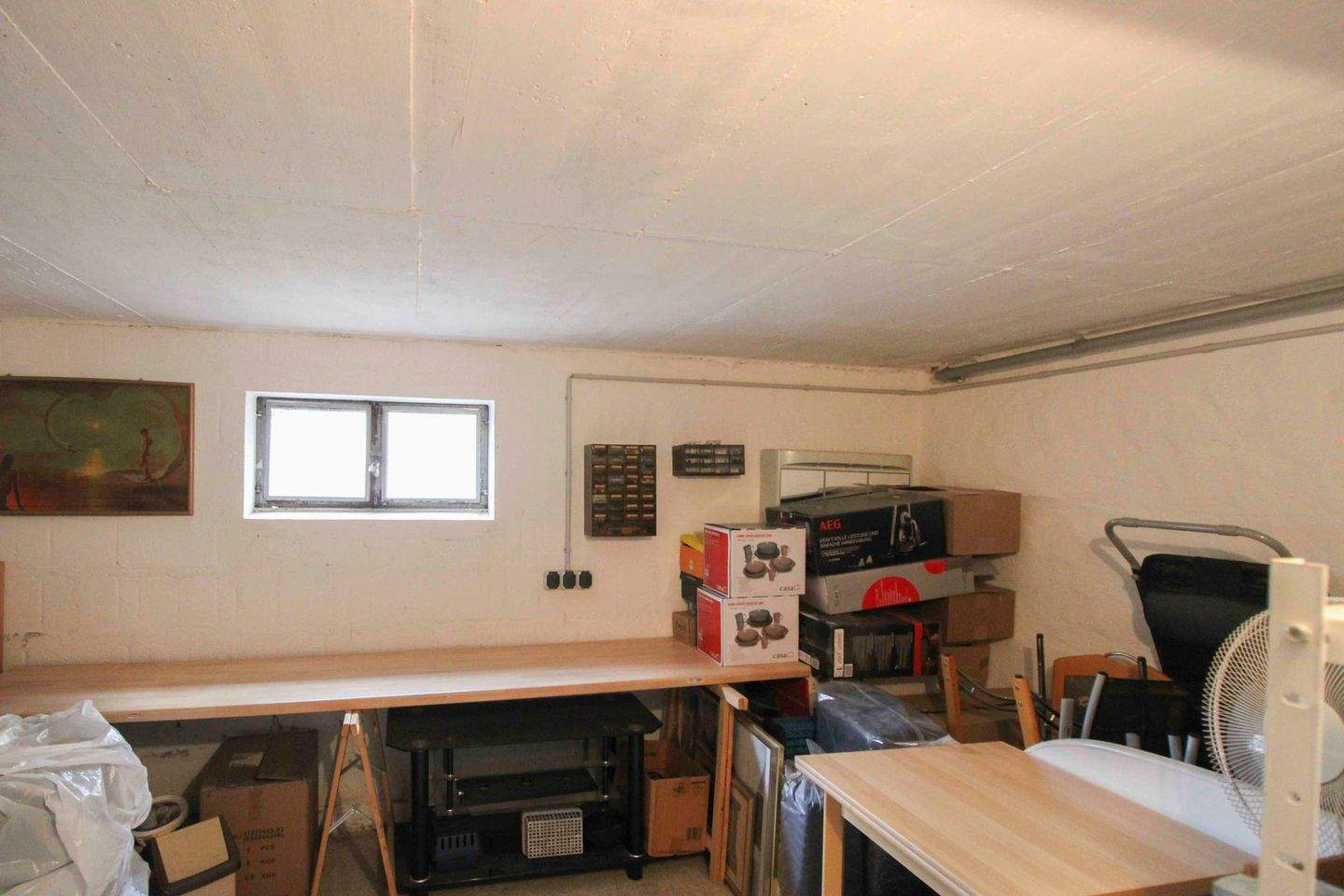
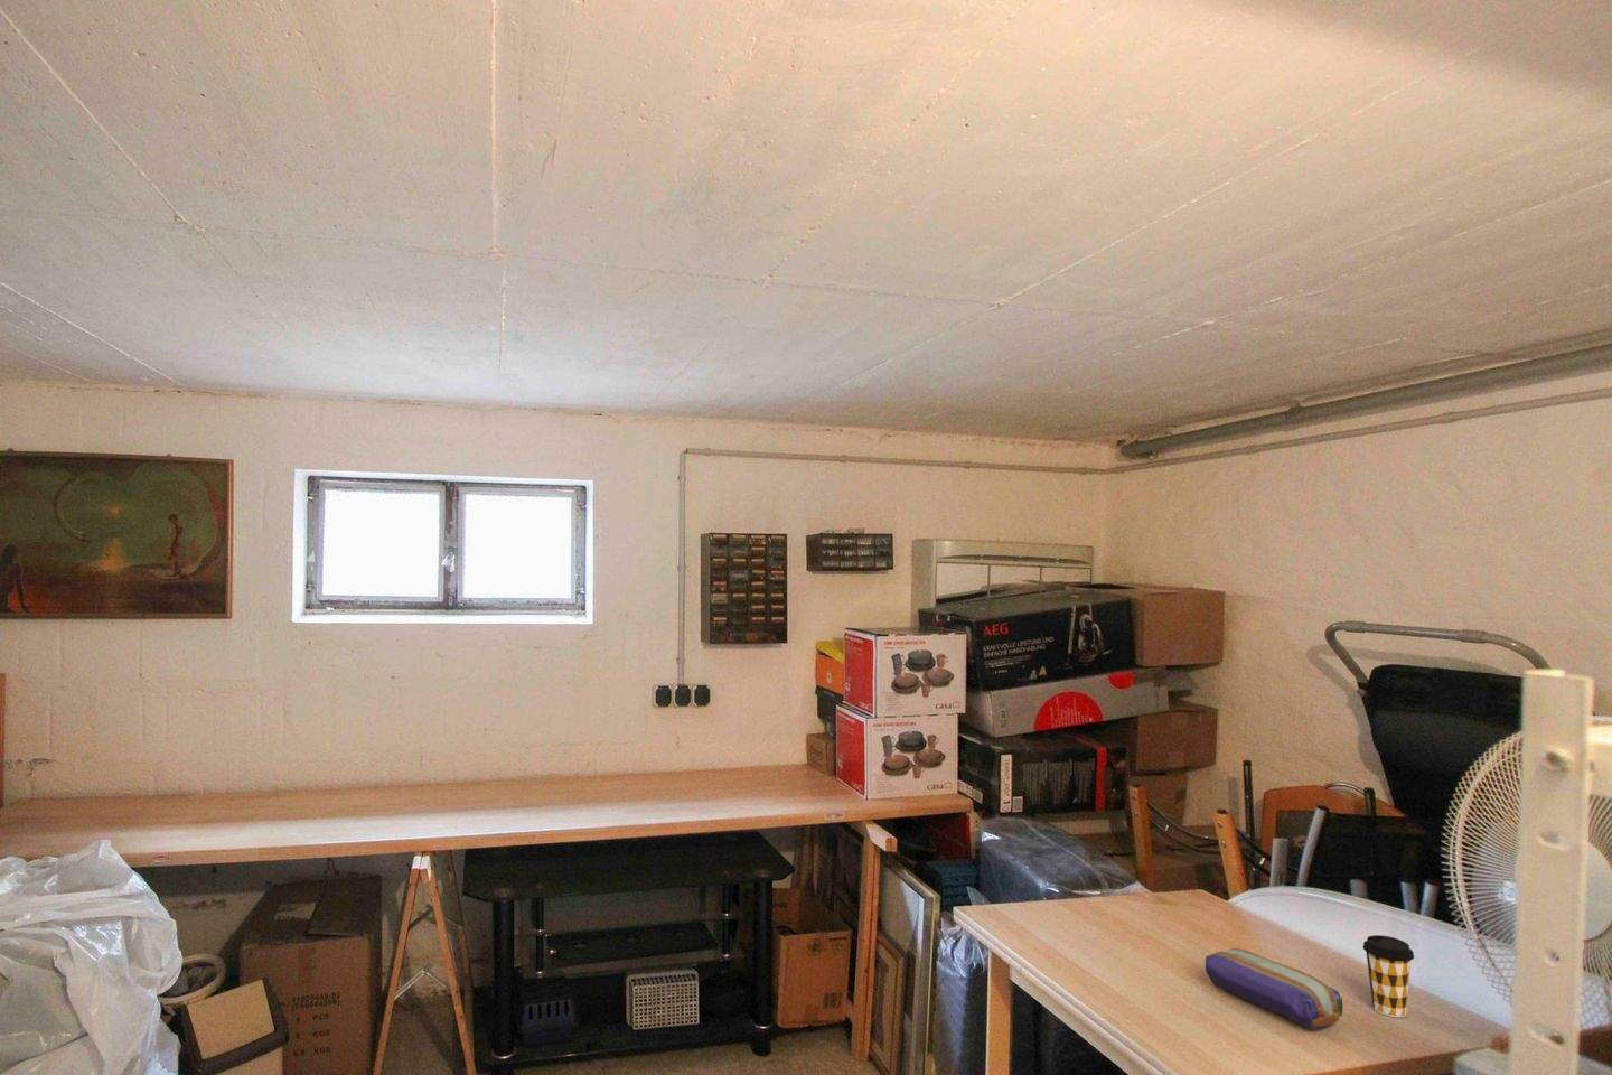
+ coffee cup [1363,933,1415,1017]
+ pencil case [1204,948,1345,1032]
